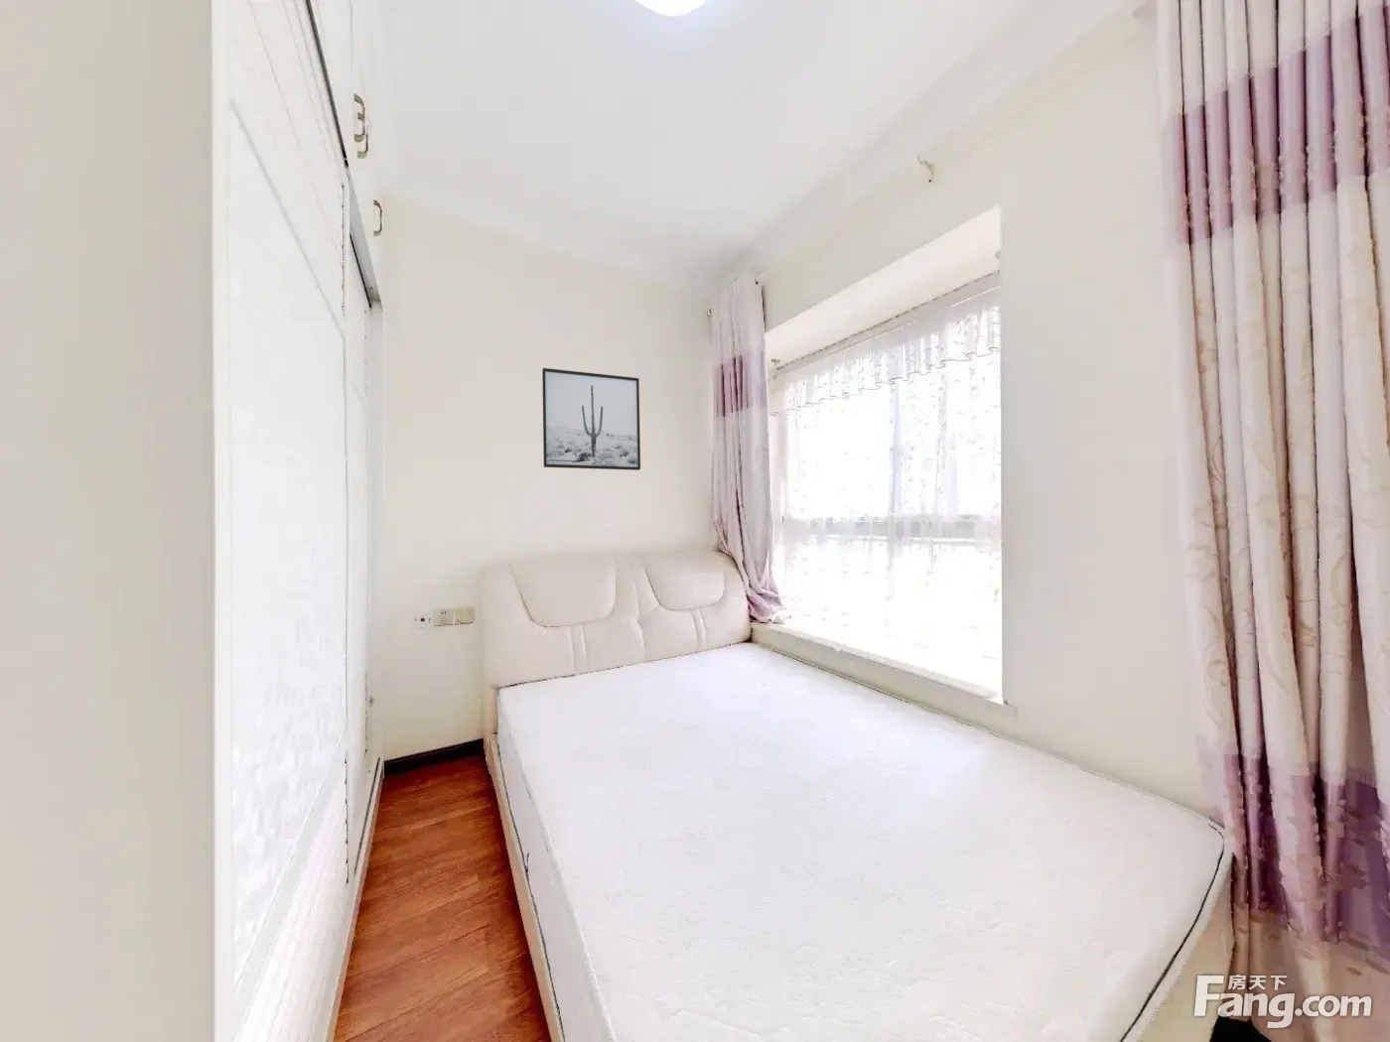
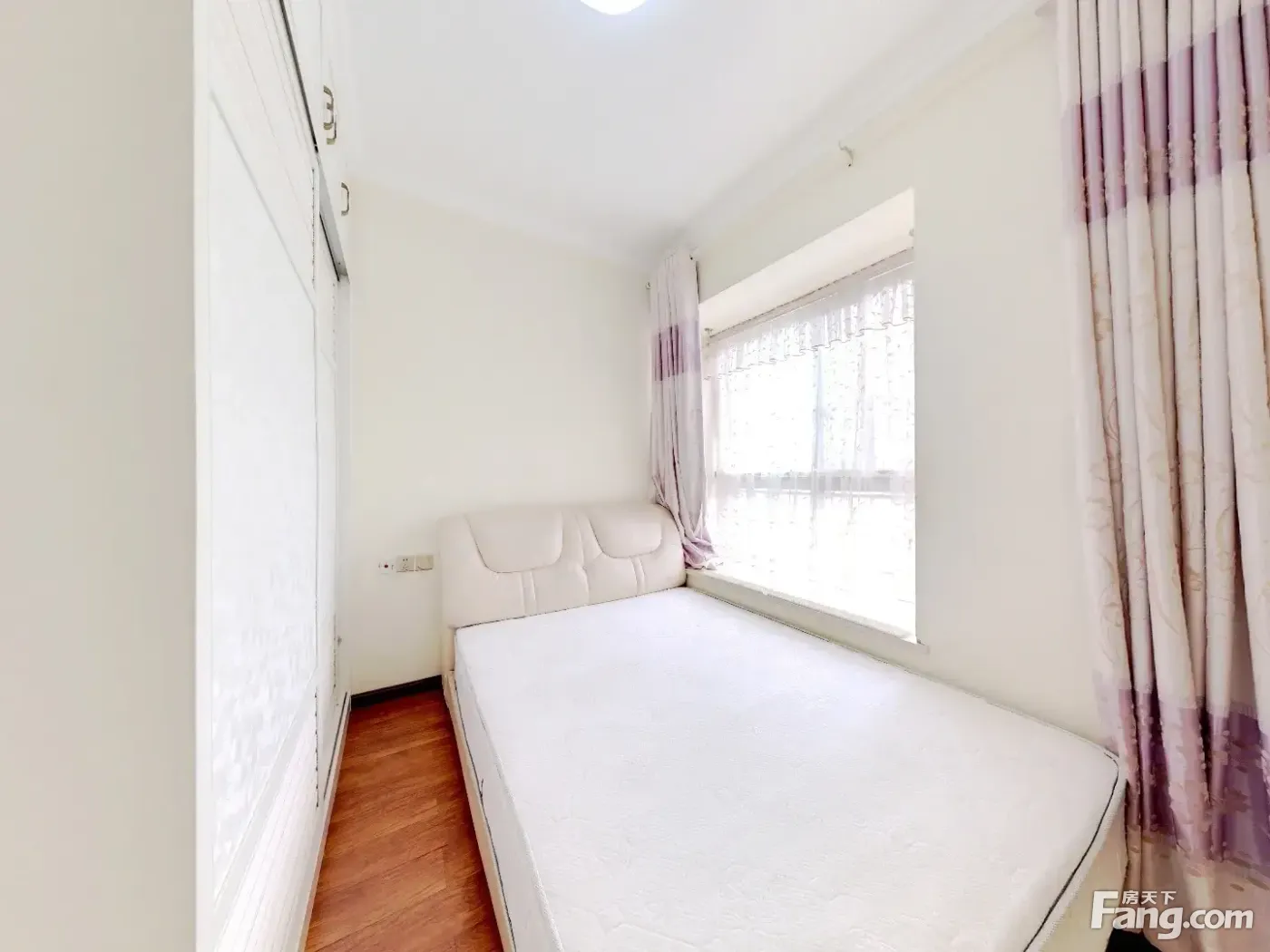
- wall art [541,367,641,472]
